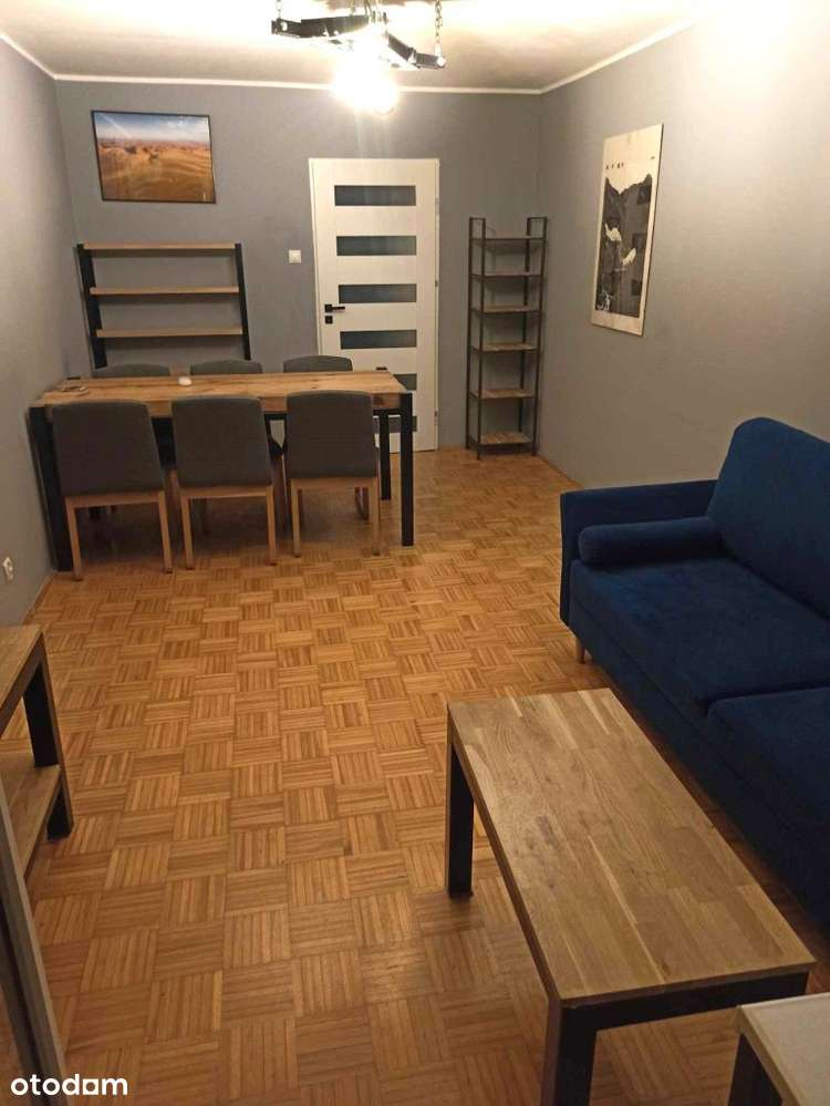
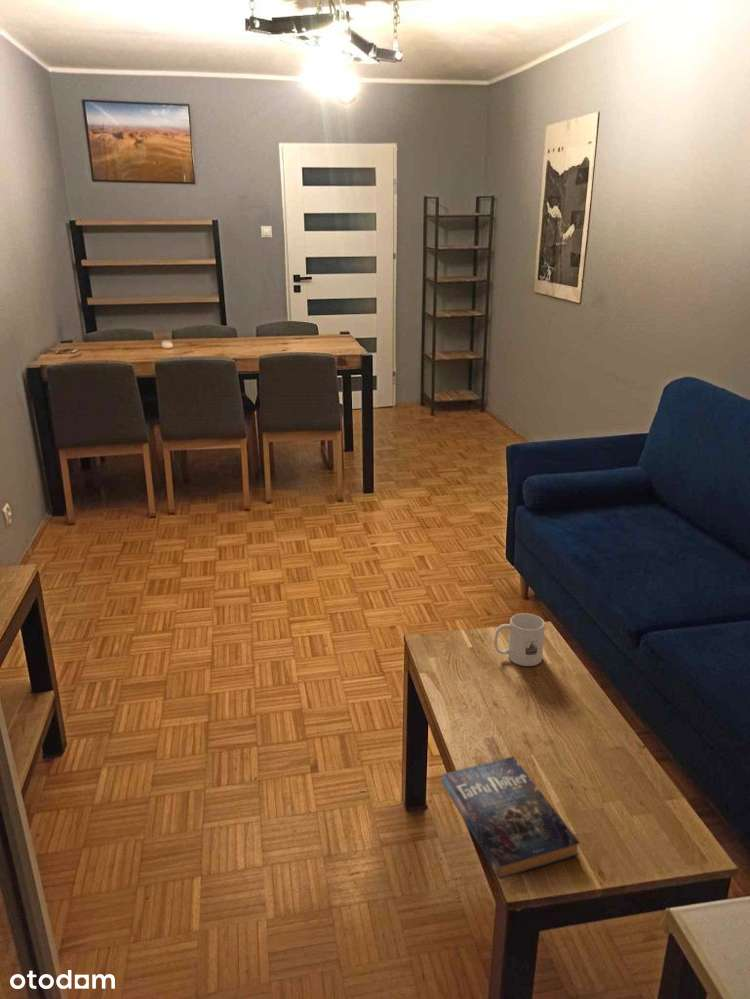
+ book [440,755,581,880]
+ mug [493,612,546,667]
